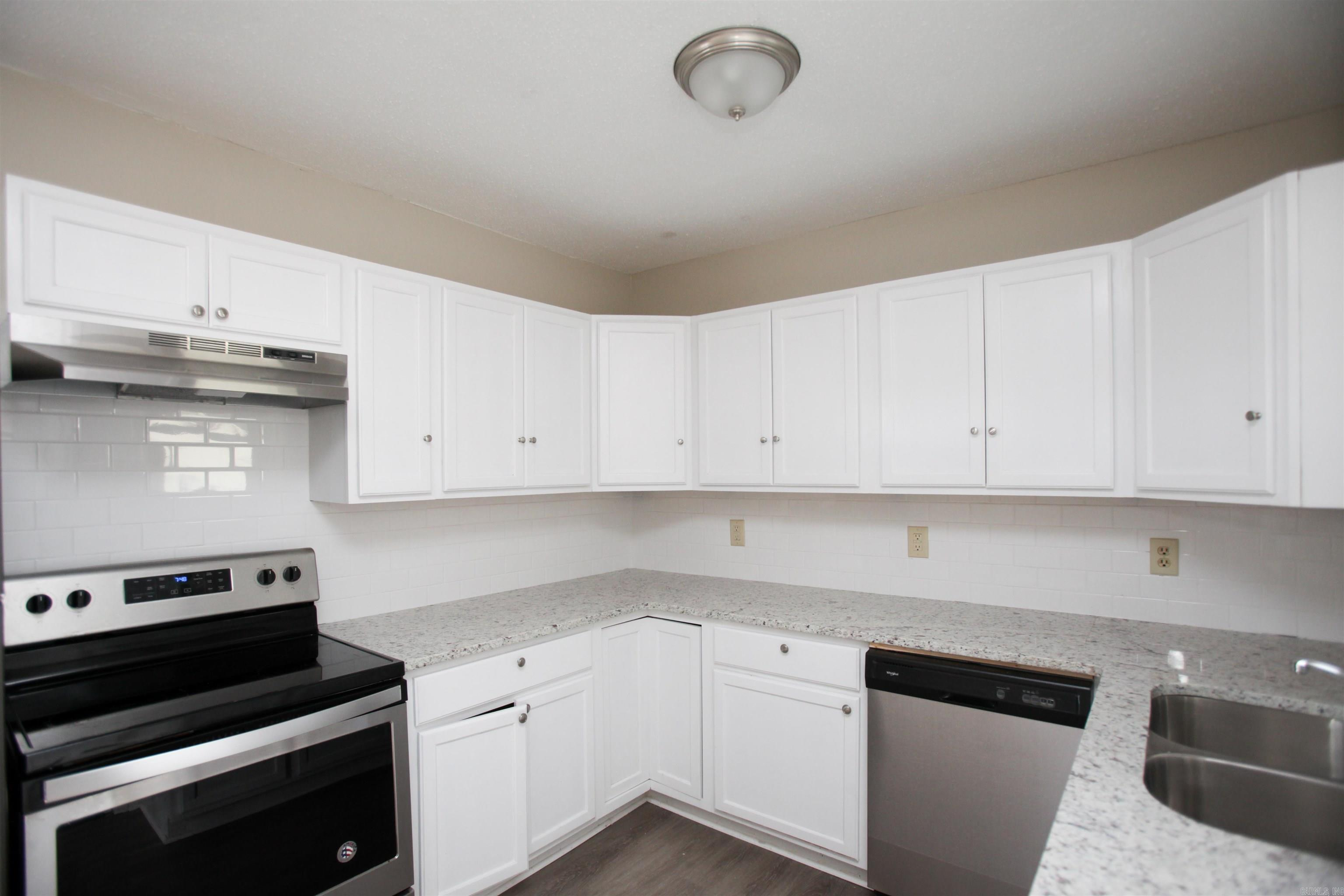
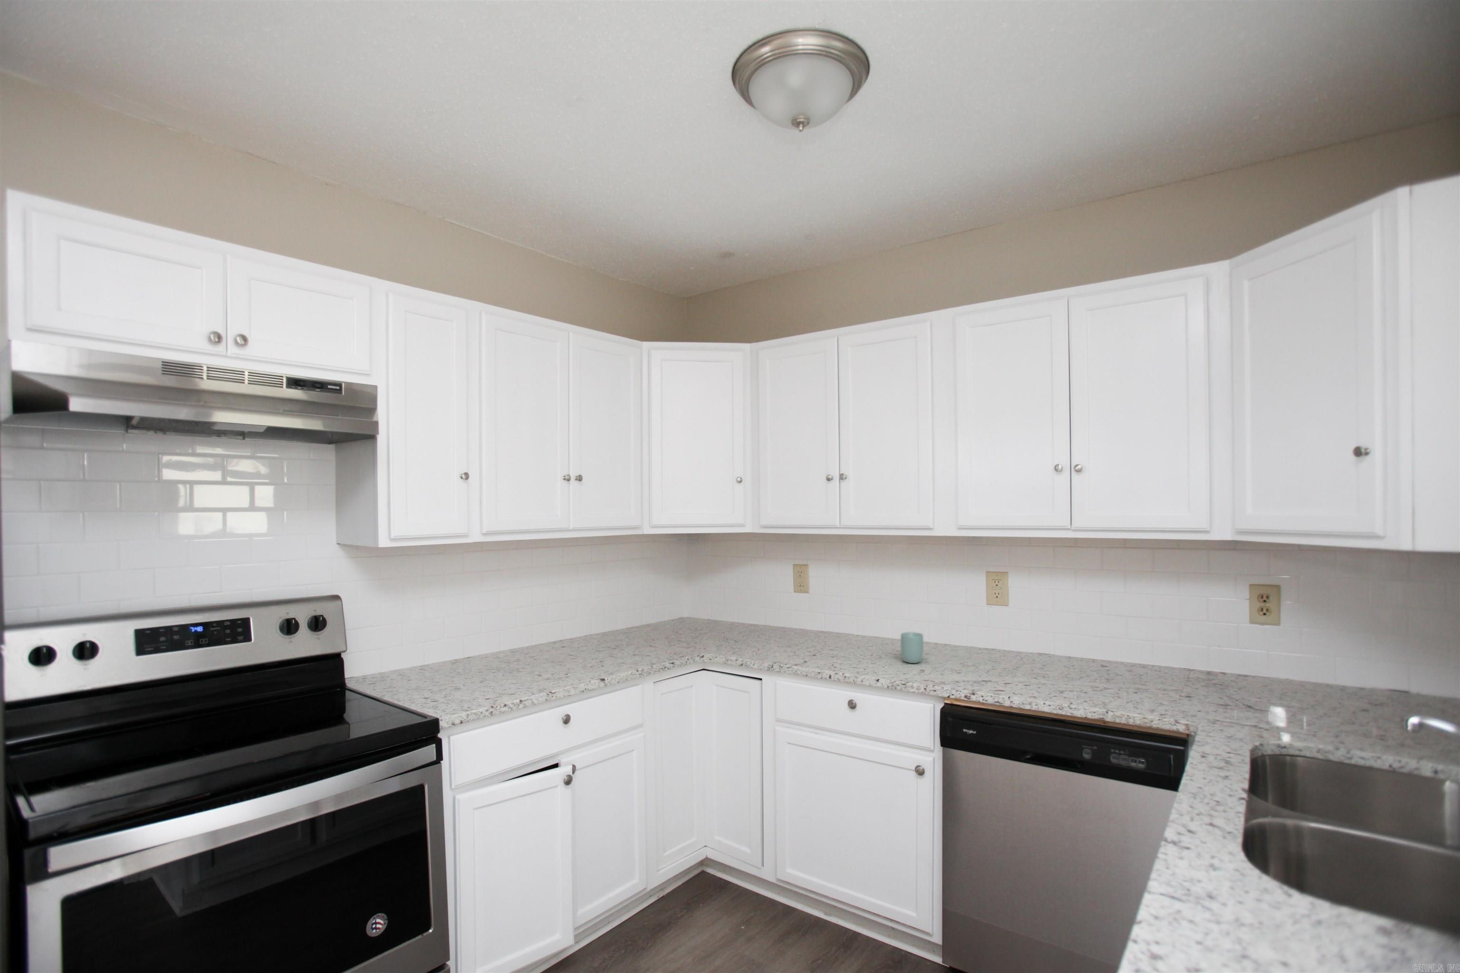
+ cup [901,631,924,664]
